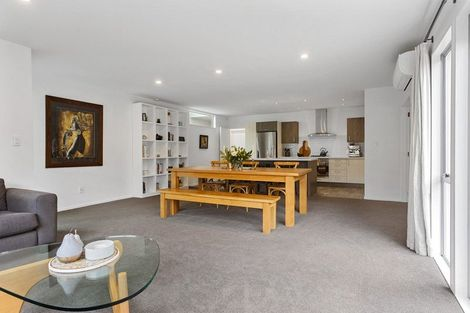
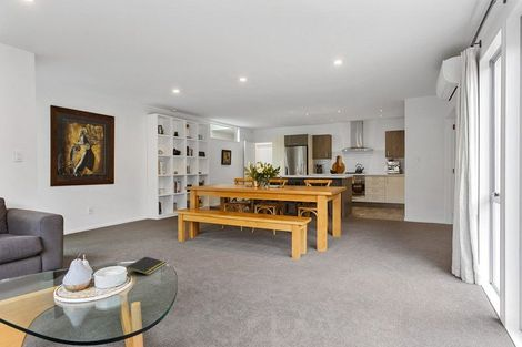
+ notepad [126,256,168,276]
